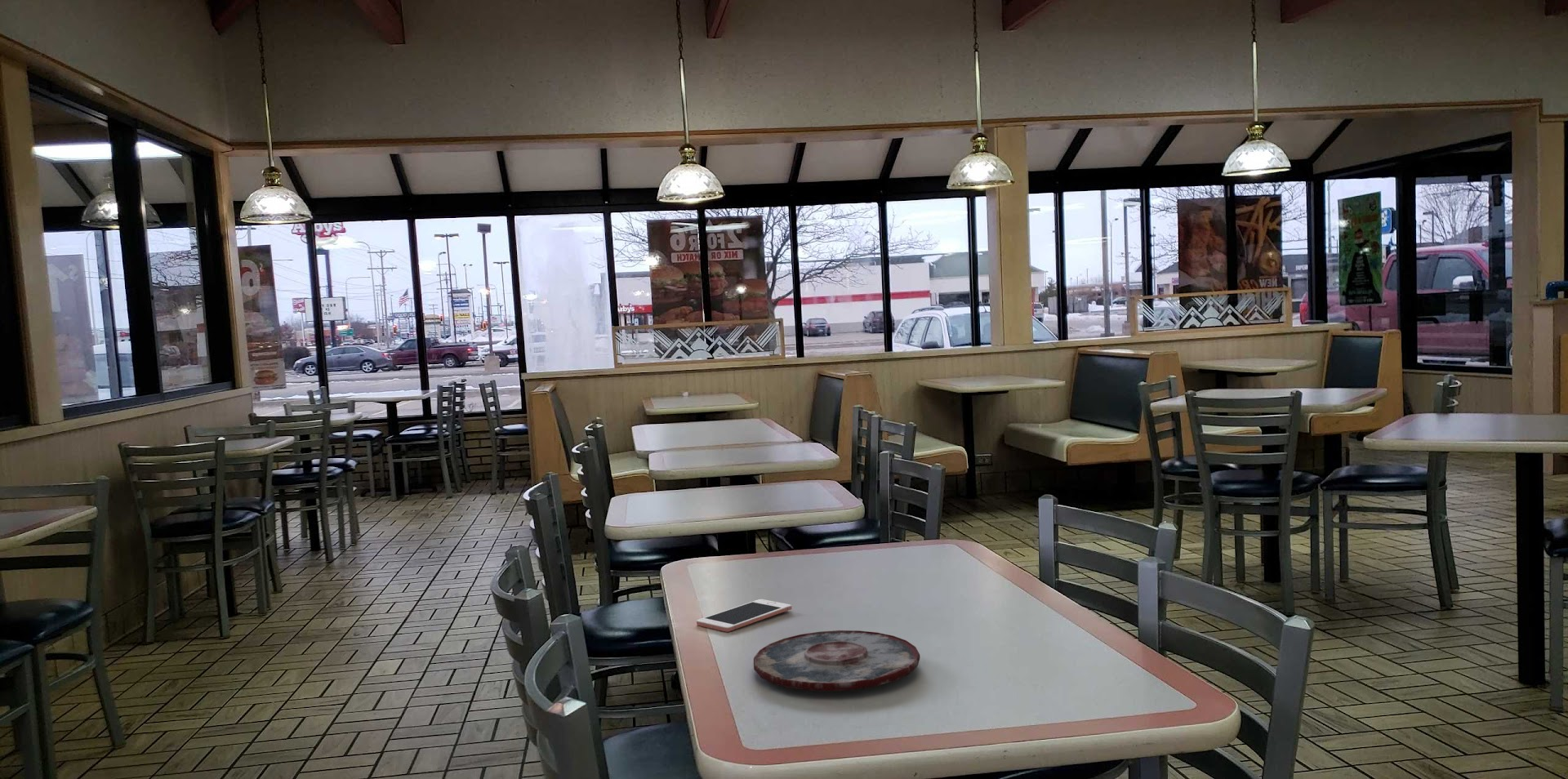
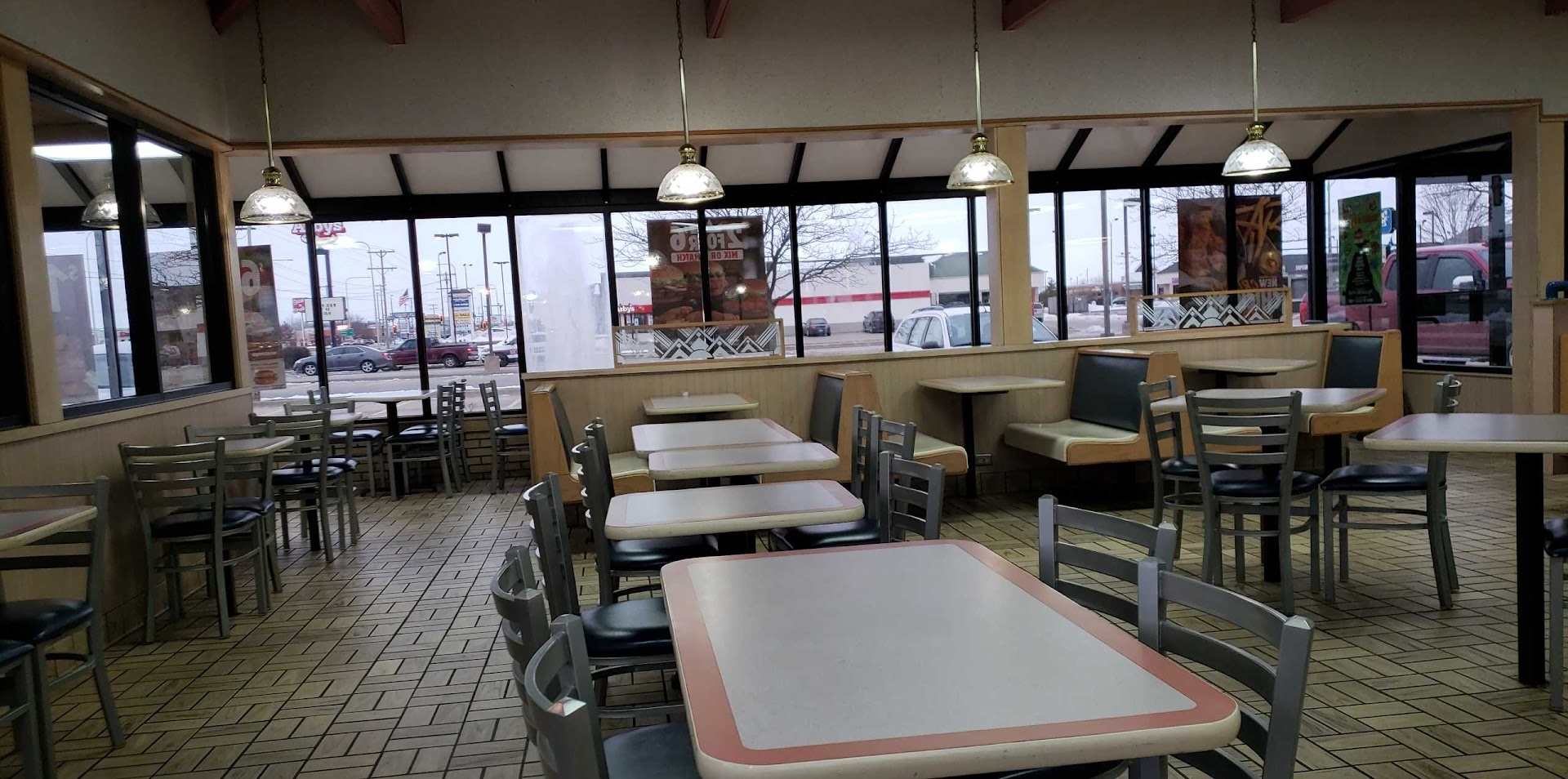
- cell phone [696,599,792,633]
- plate [753,630,921,692]
